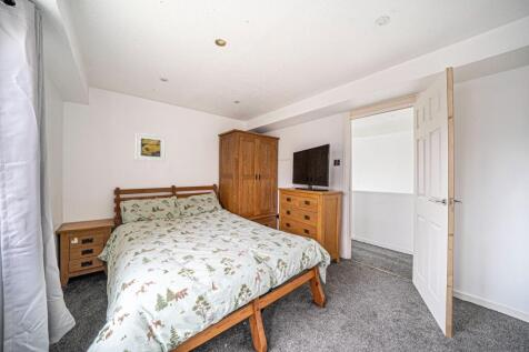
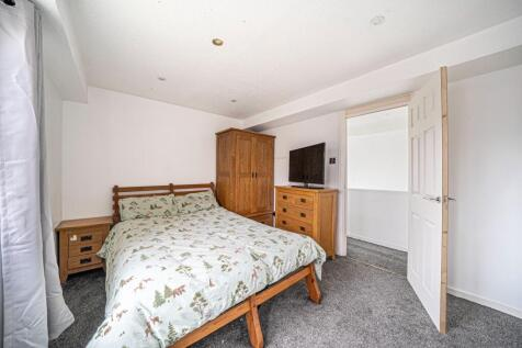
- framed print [134,132,167,162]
